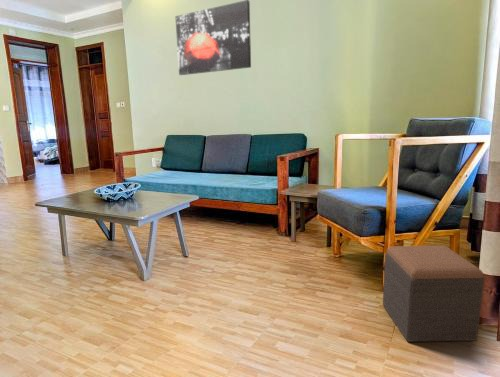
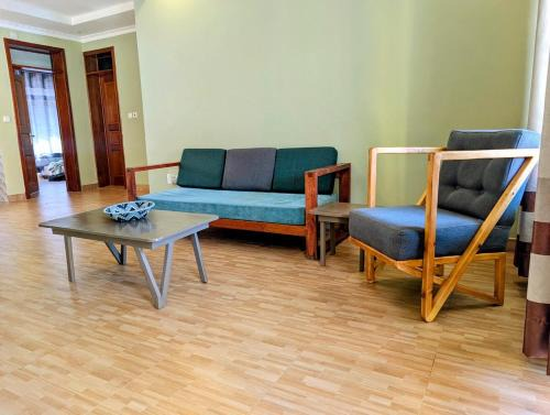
- wall art [174,0,252,76]
- footstool [382,244,485,343]
